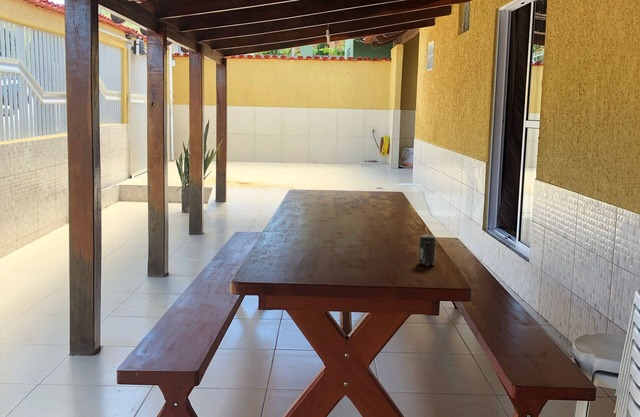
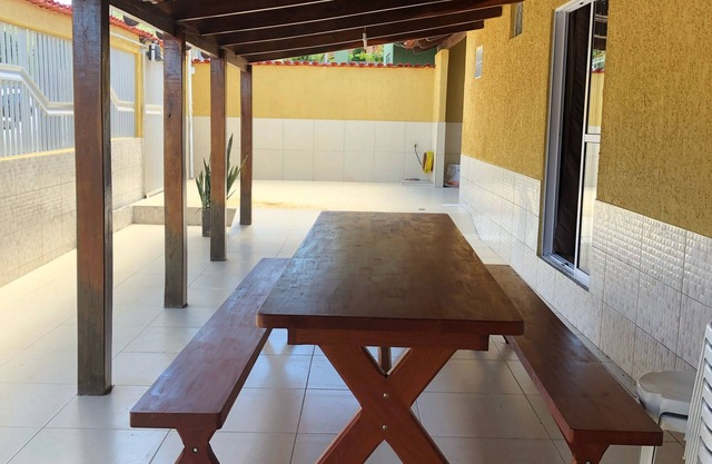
- beverage can [417,233,437,267]
